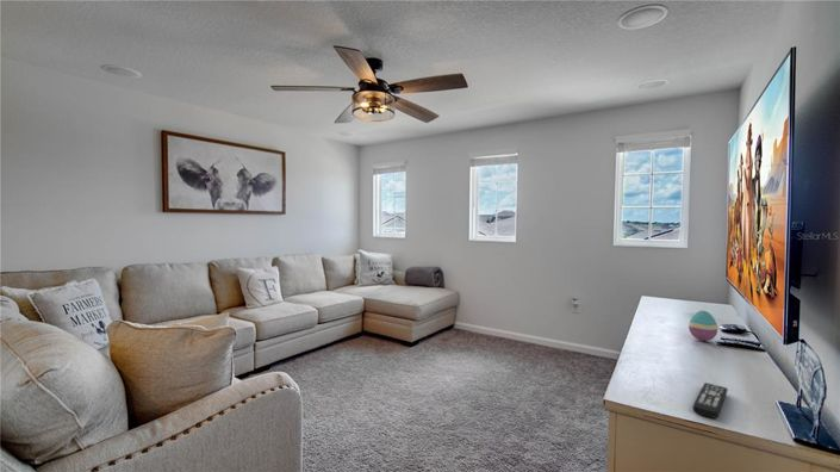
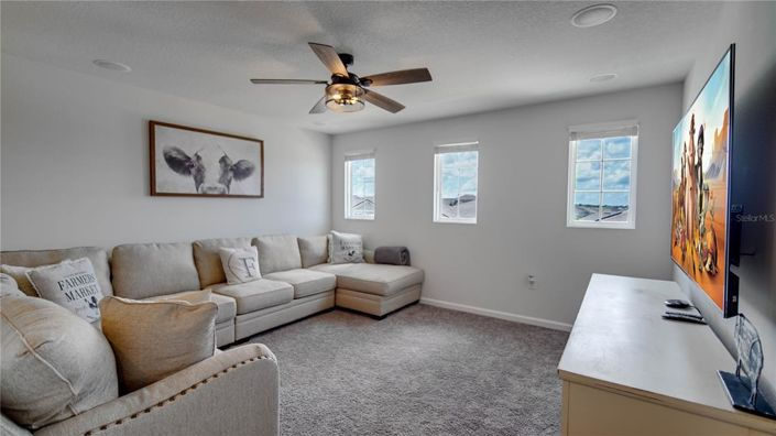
- remote control [692,381,729,420]
- decorative egg [687,310,718,342]
